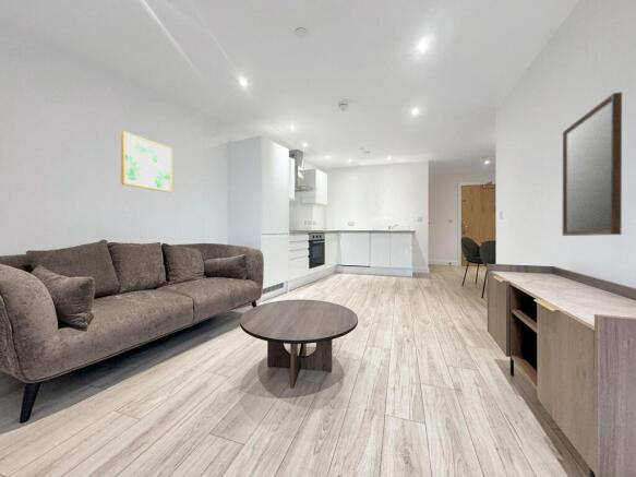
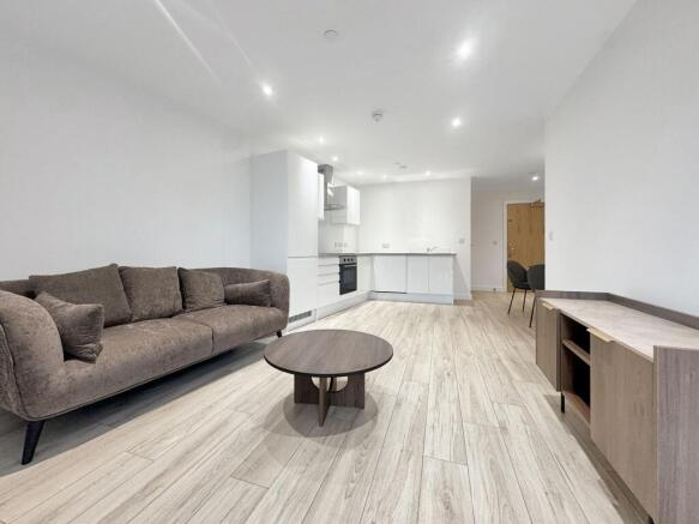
- wall art [120,130,173,193]
- home mirror [562,91,623,237]
